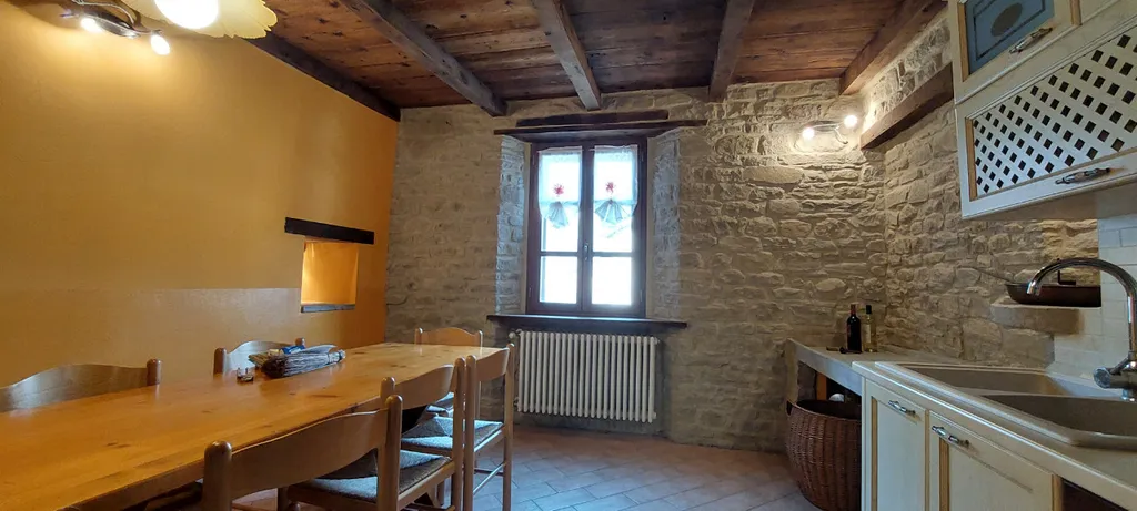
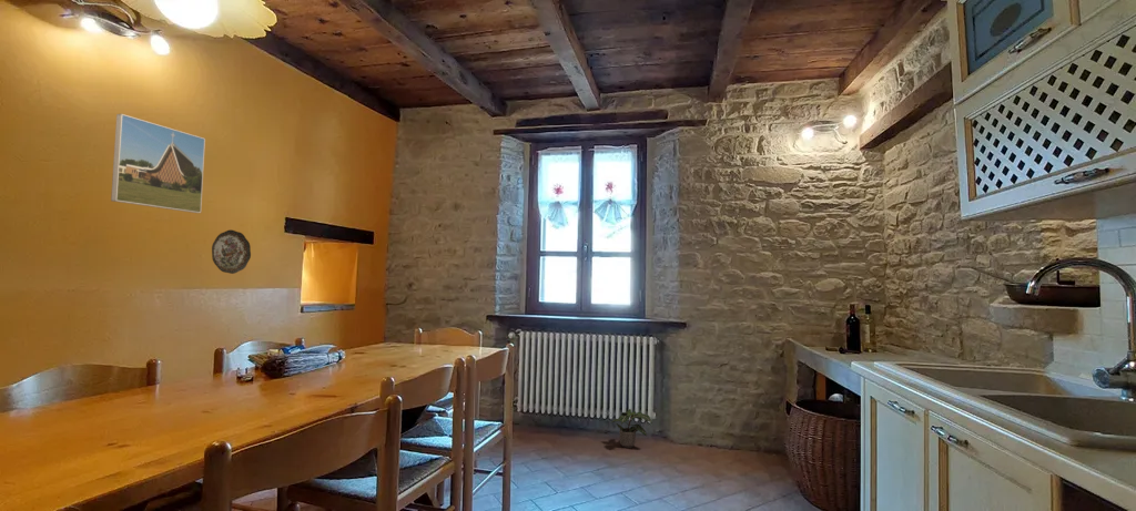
+ potted plant [610,408,653,449]
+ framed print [110,113,206,214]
+ decorative plate [211,228,252,275]
